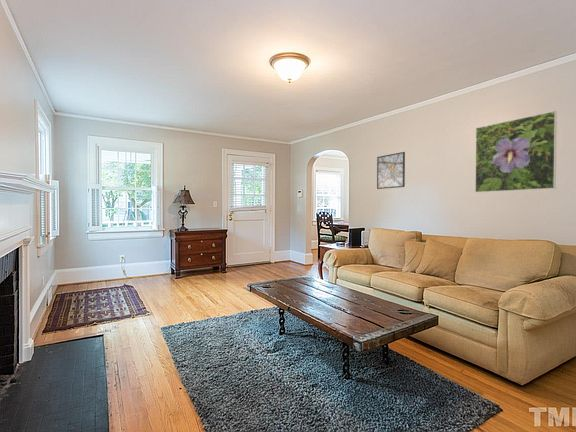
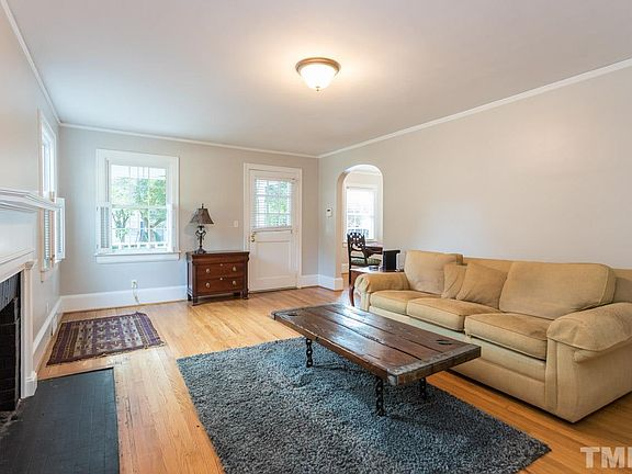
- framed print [376,151,406,190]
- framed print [474,110,558,193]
